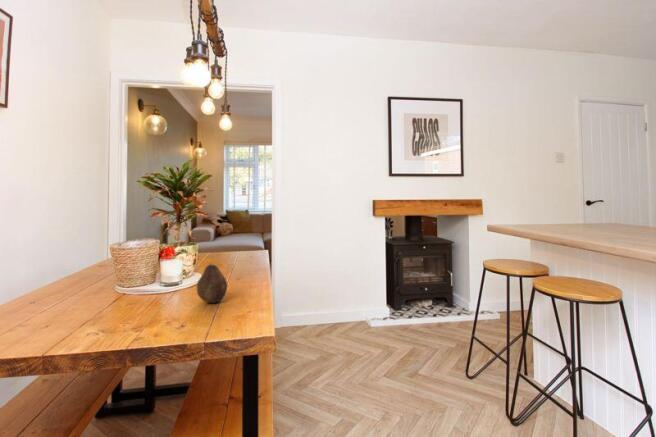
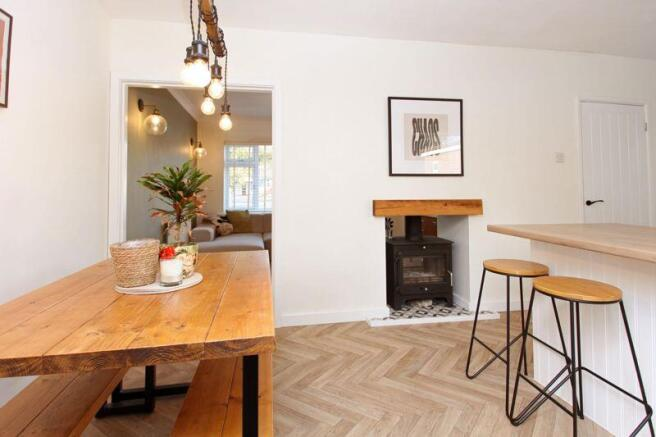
- fruit [196,263,228,304]
